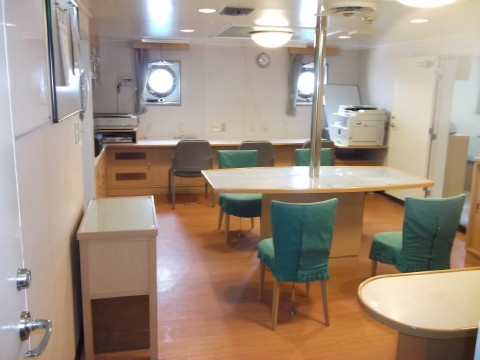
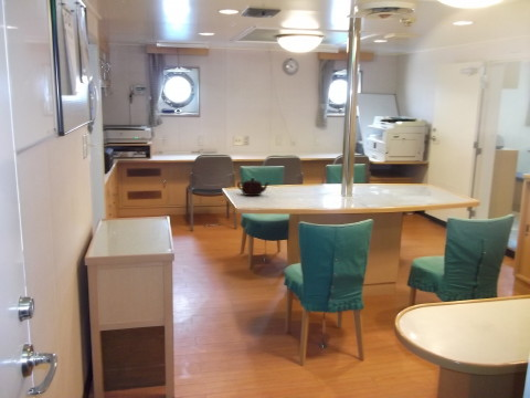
+ teapot [236,177,272,197]
